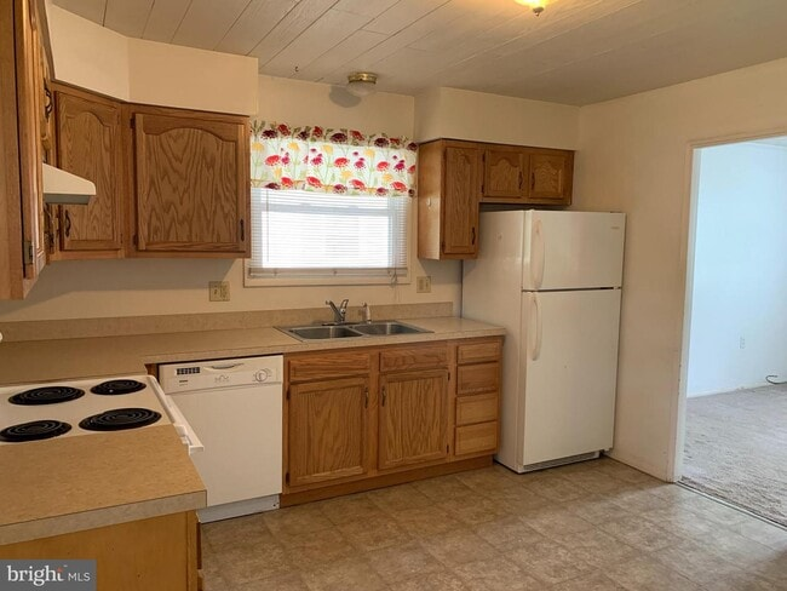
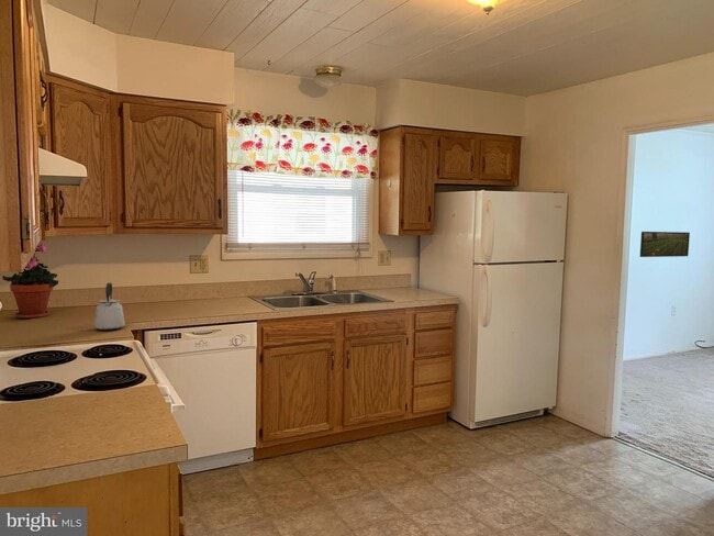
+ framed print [639,231,691,258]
+ potted plant [1,242,59,320]
+ kettle [93,282,125,332]
